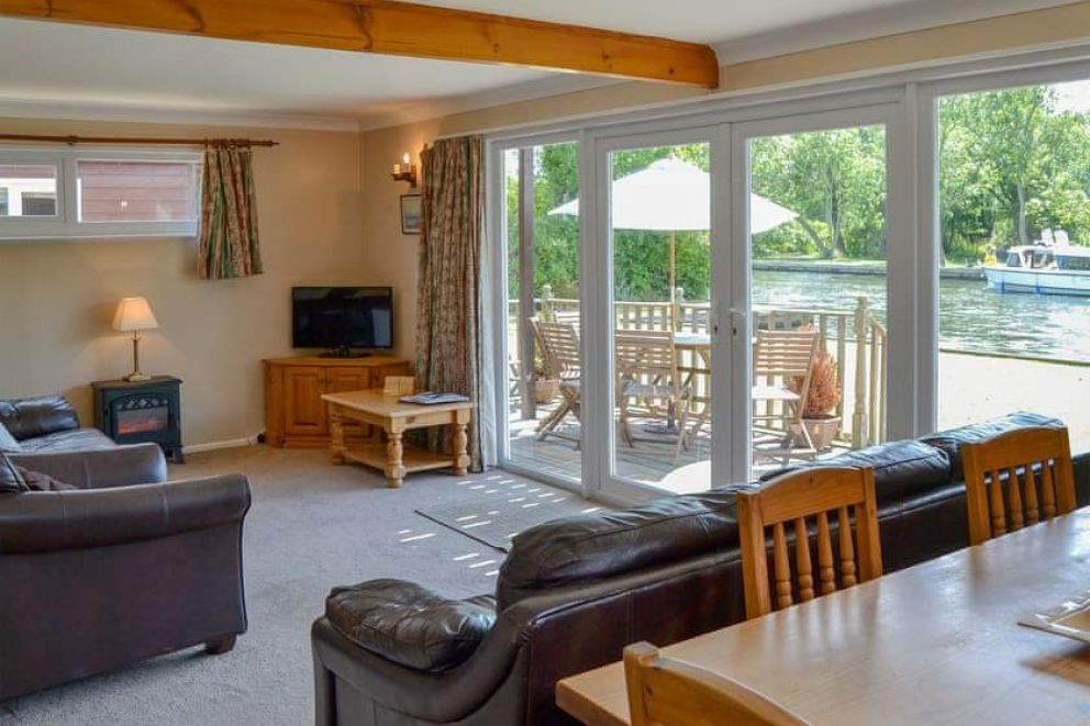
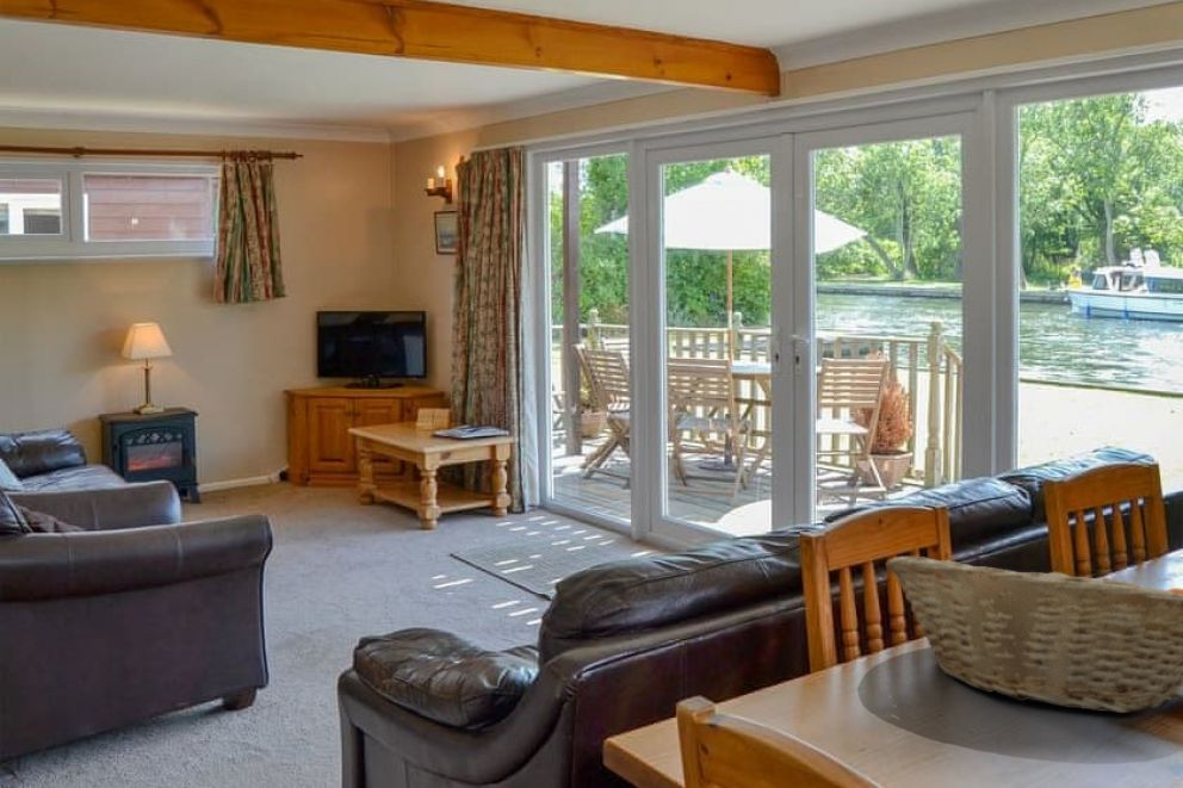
+ fruit basket [885,556,1183,714]
